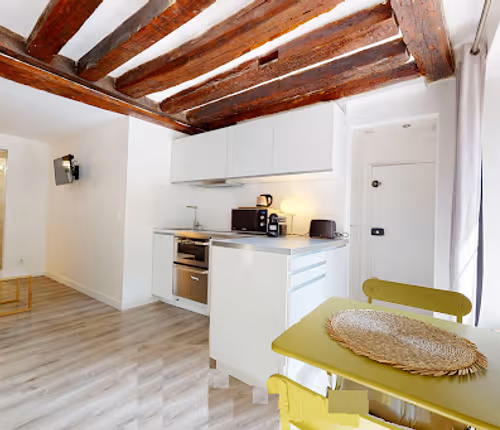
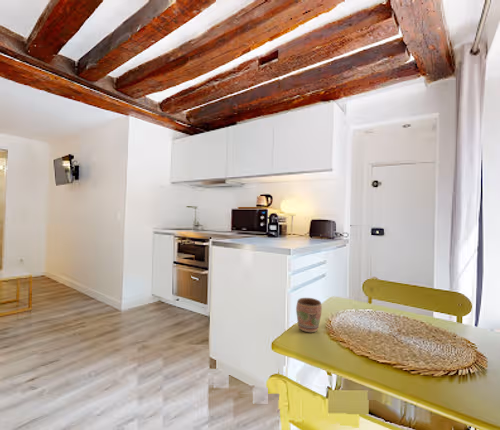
+ mug [295,297,323,333]
